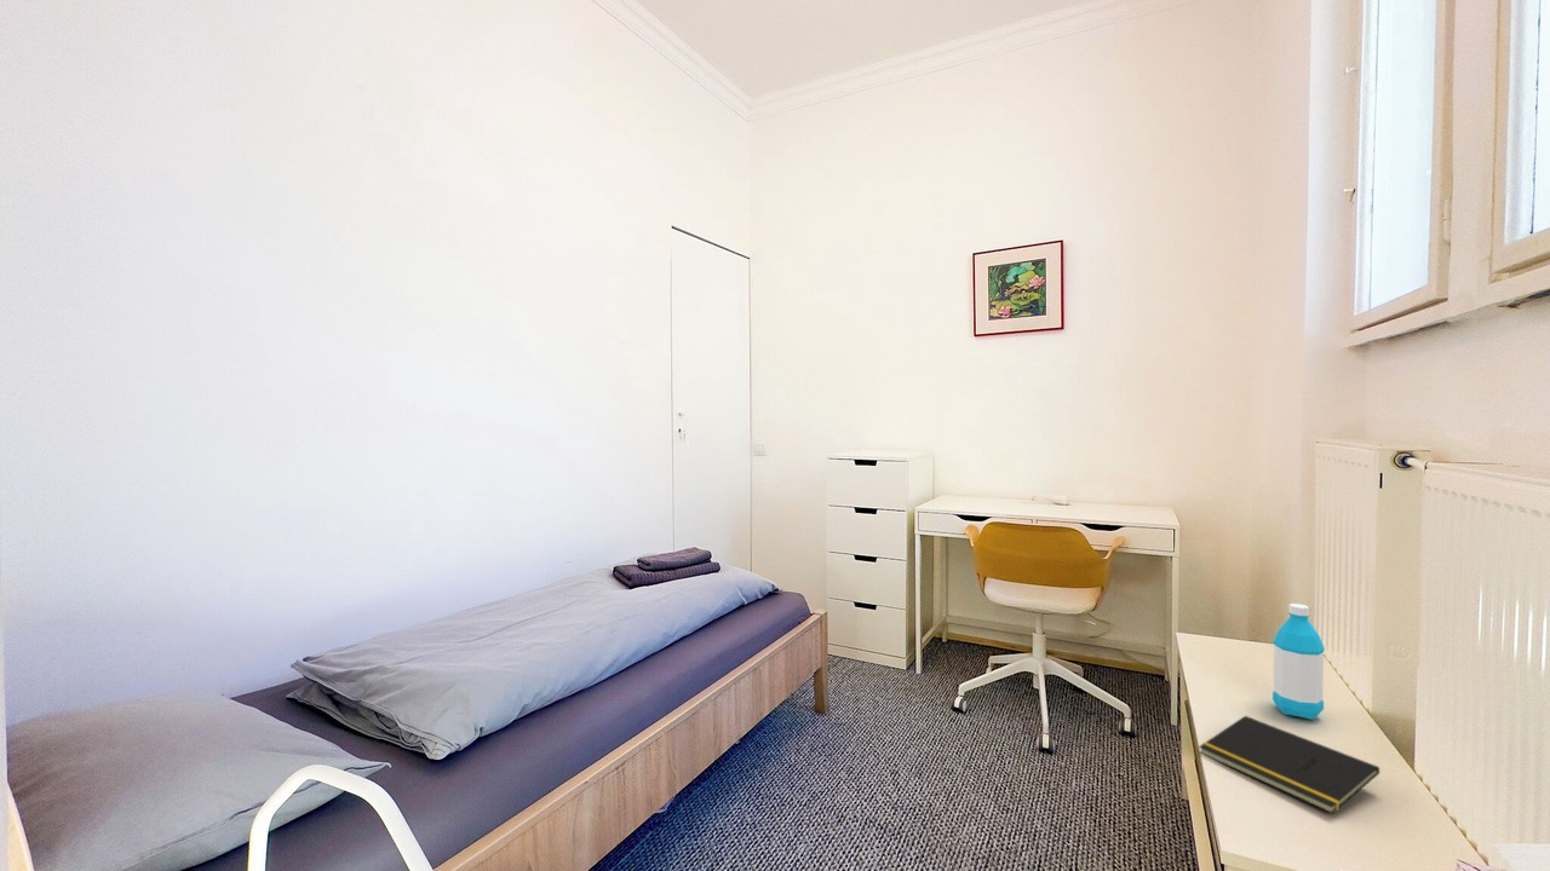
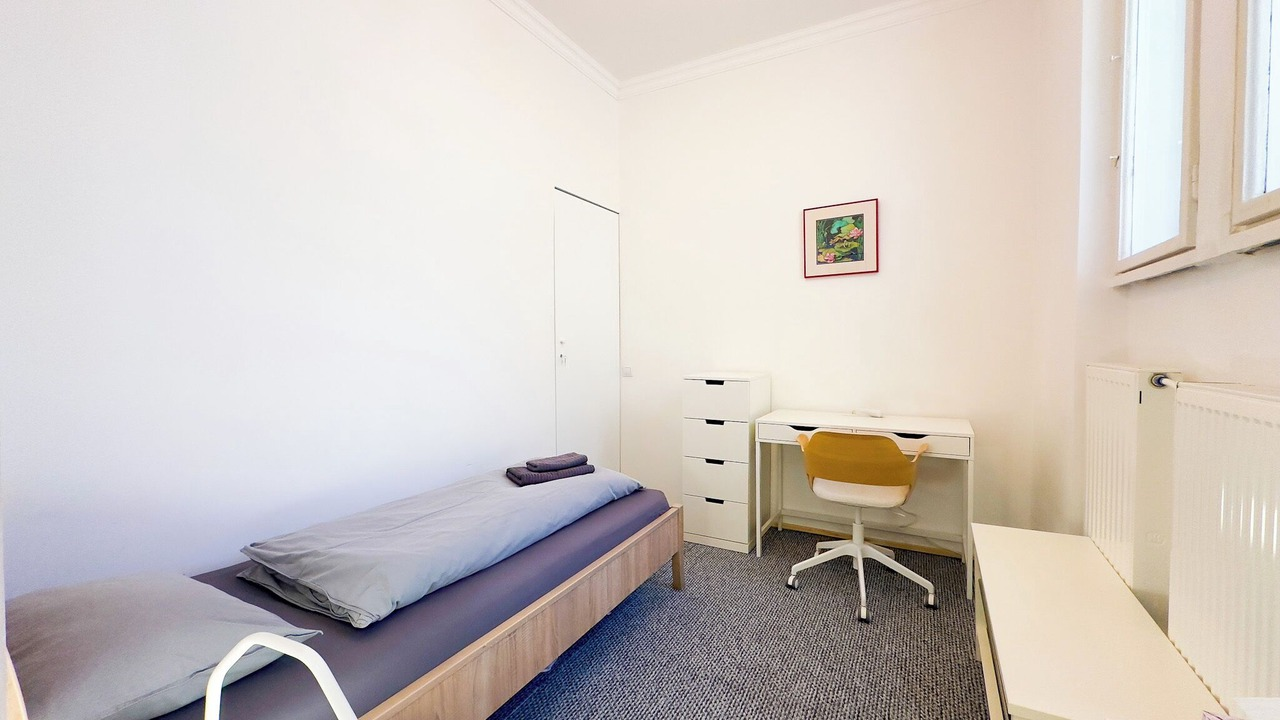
- water bottle [1271,602,1326,721]
- notepad [1198,715,1380,815]
